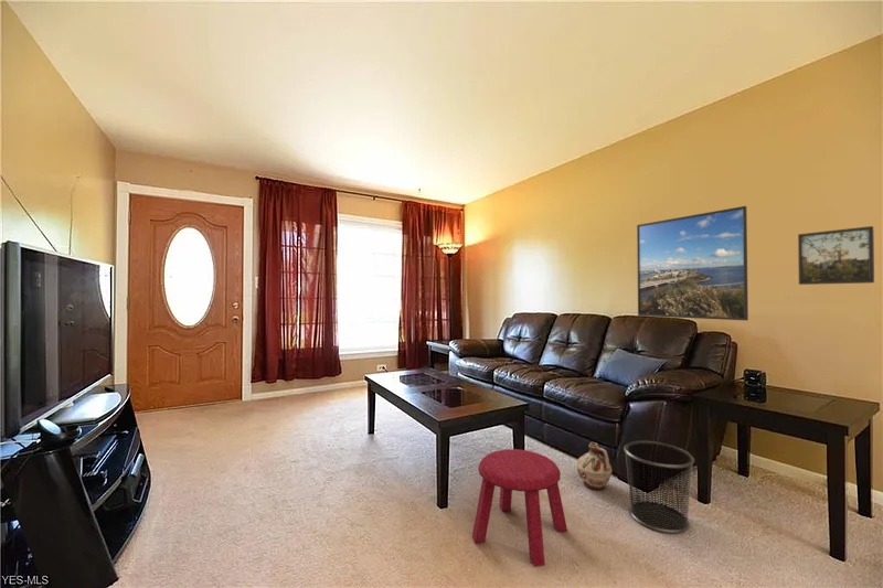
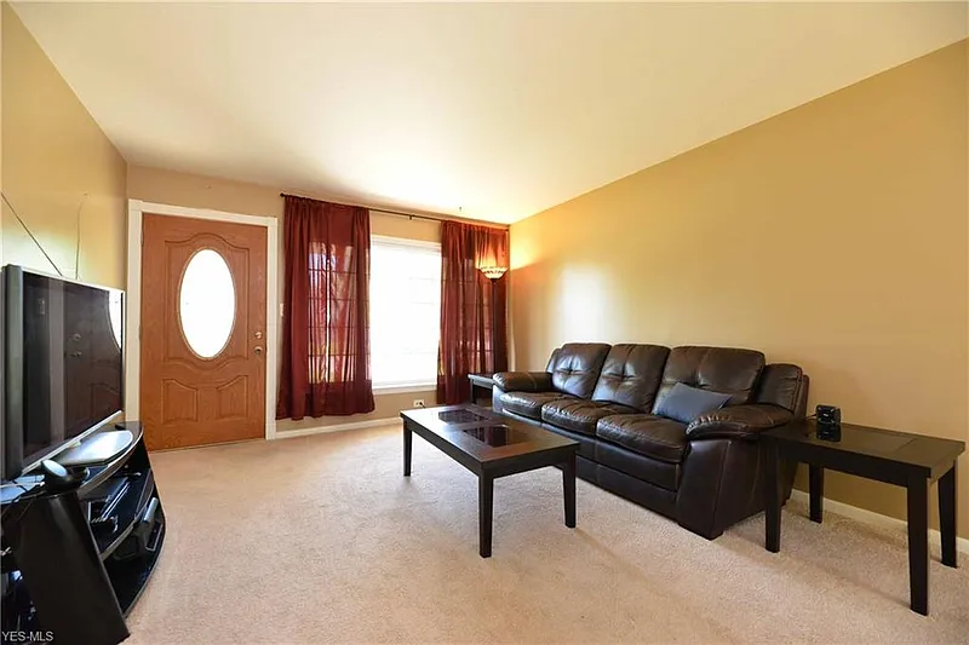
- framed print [636,205,749,321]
- ceramic jug [575,441,613,491]
- waste bin [623,440,695,534]
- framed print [797,225,875,286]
- stool [471,448,568,567]
